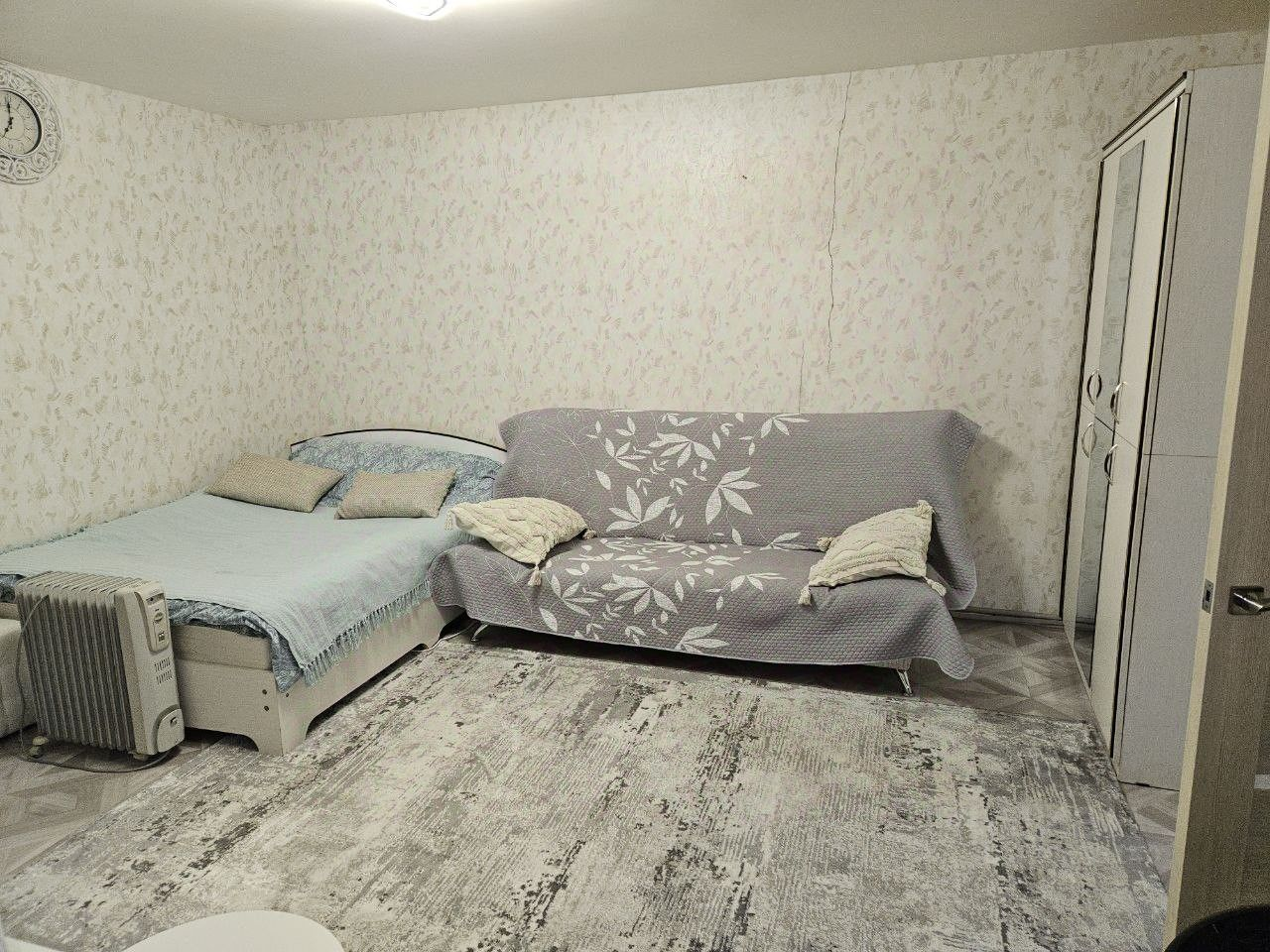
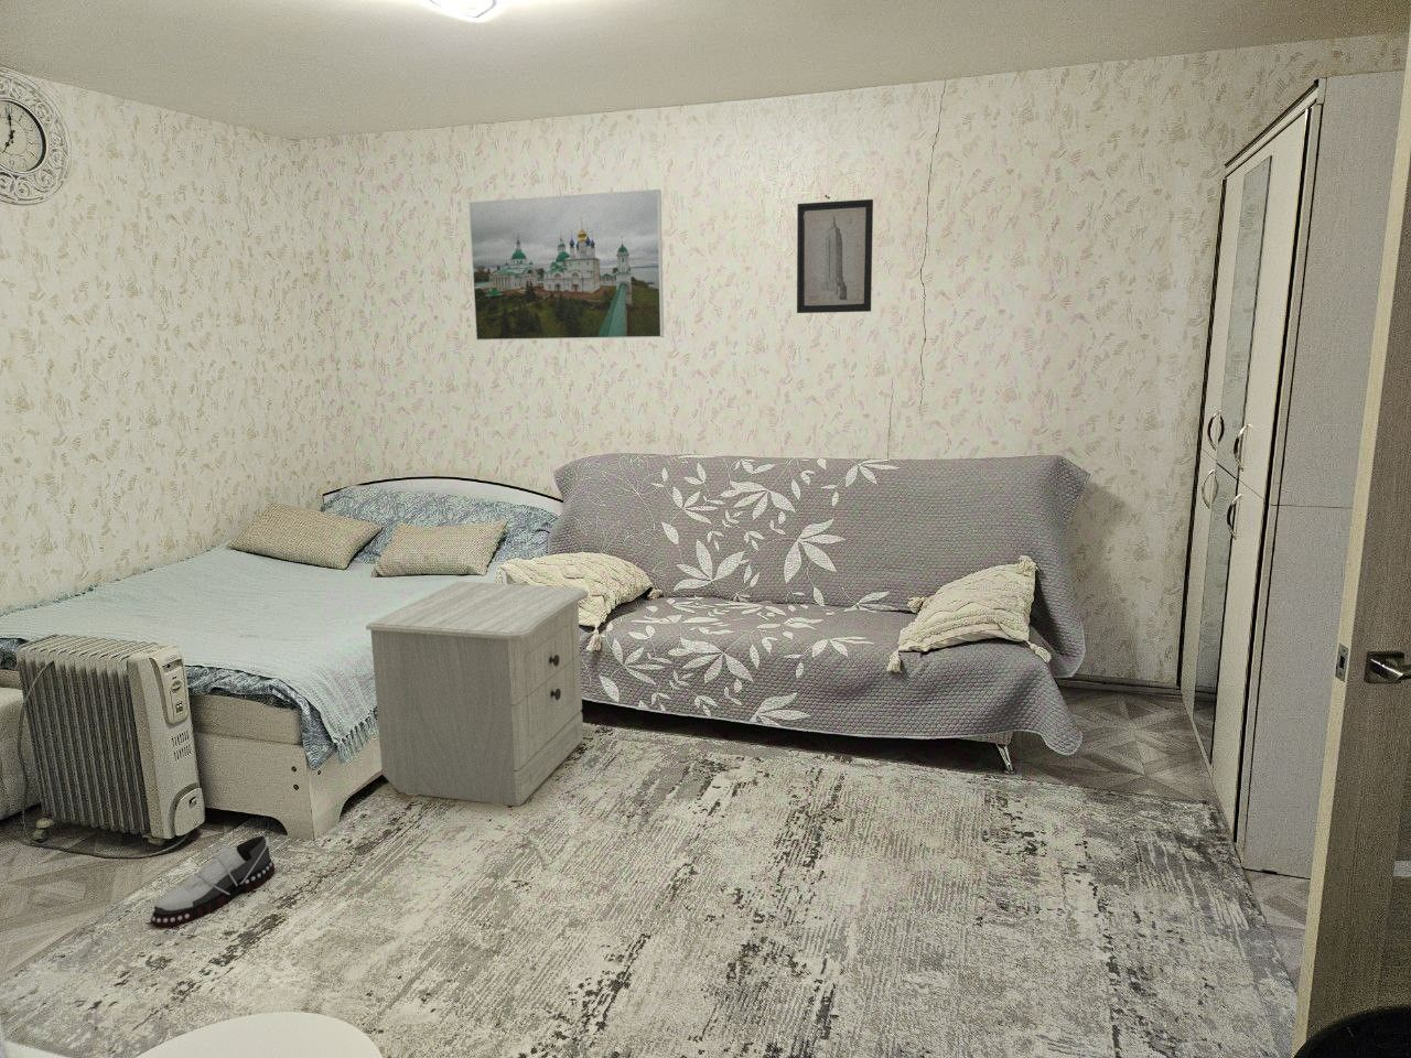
+ wall art [795,199,874,315]
+ nightstand [364,581,589,807]
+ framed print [468,189,664,341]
+ shoe [150,835,276,928]
